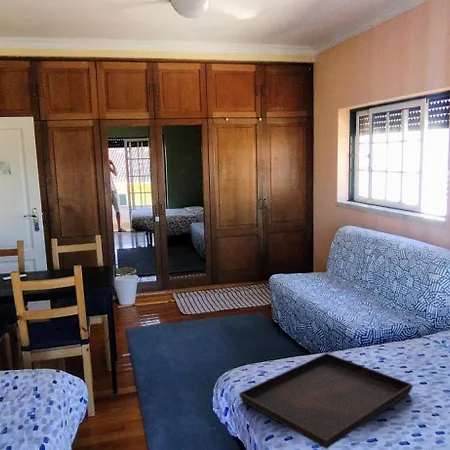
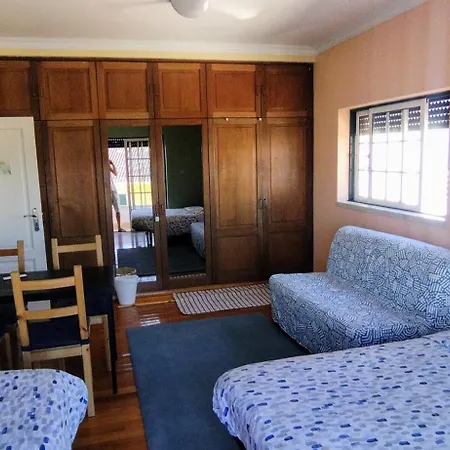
- serving tray [238,352,414,450]
